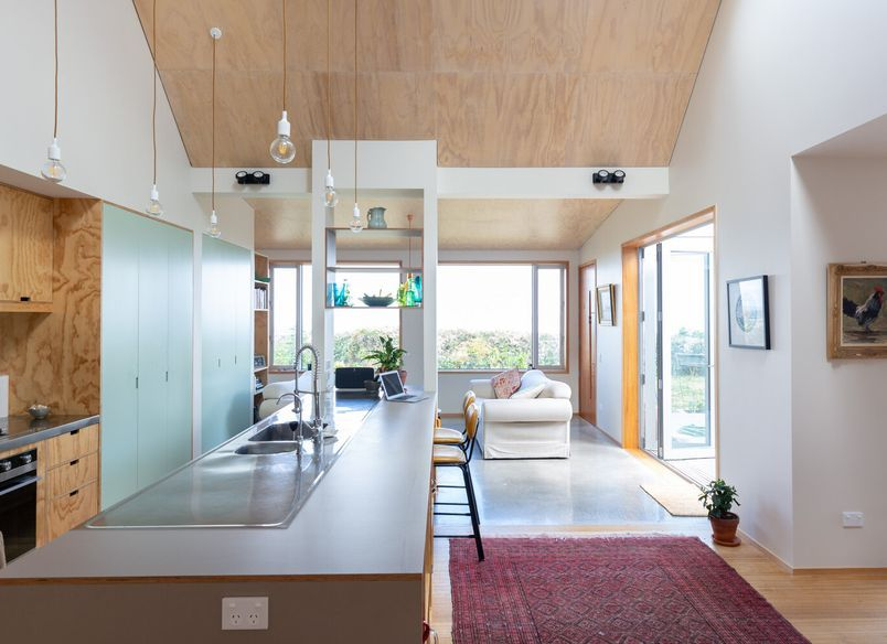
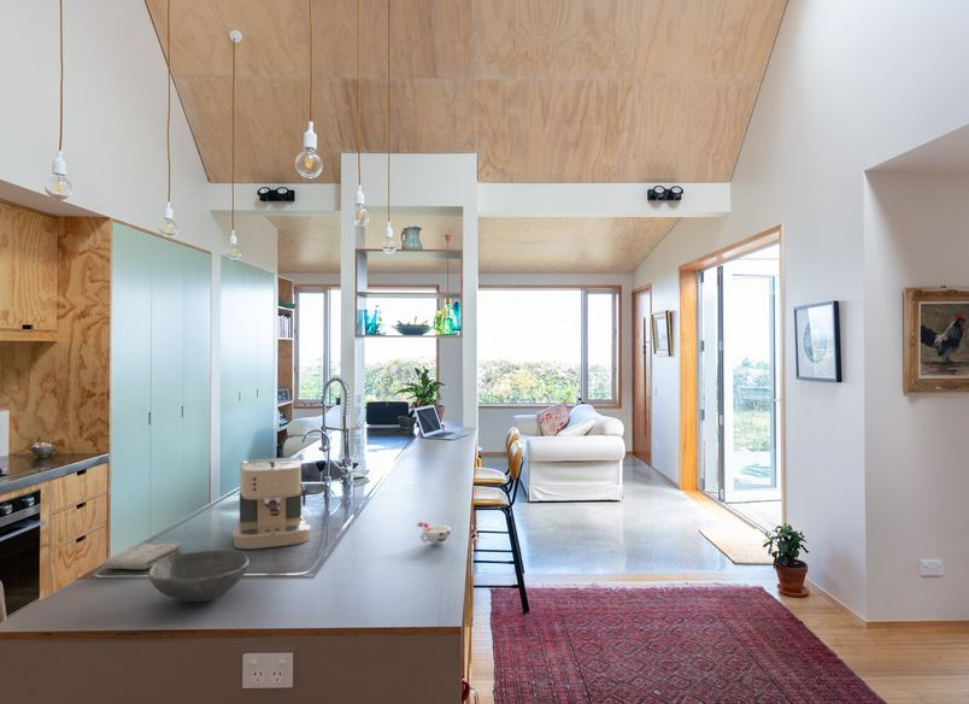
+ bowl [147,550,249,603]
+ washcloth [102,541,182,570]
+ cup [416,521,452,545]
+ coffee maker [231,457,312,550]
